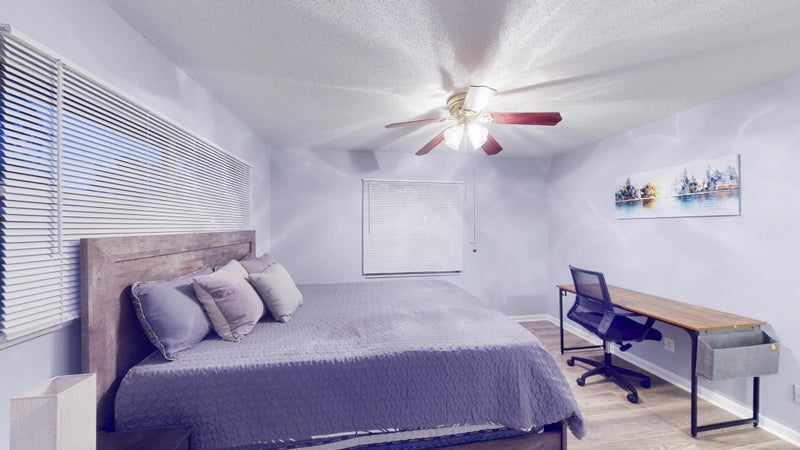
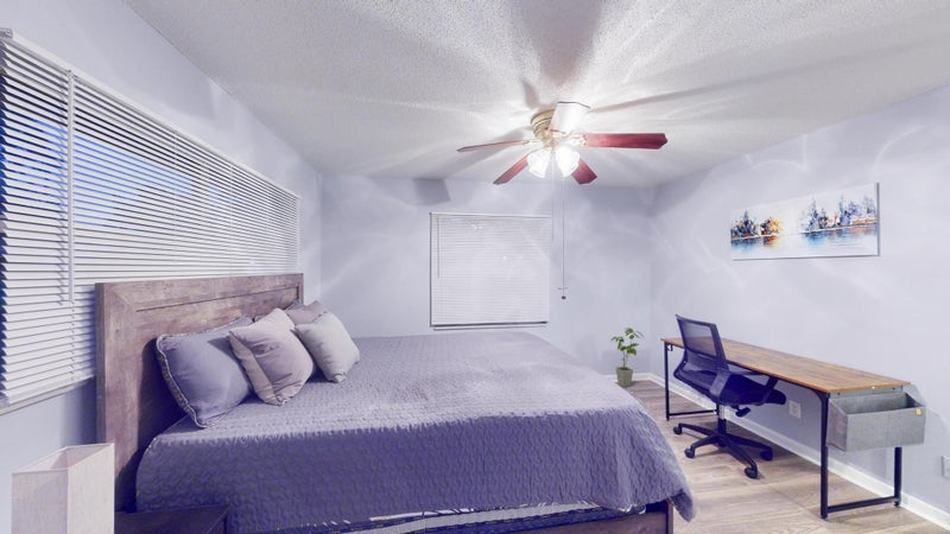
+ house plant [610,326,645,388]
